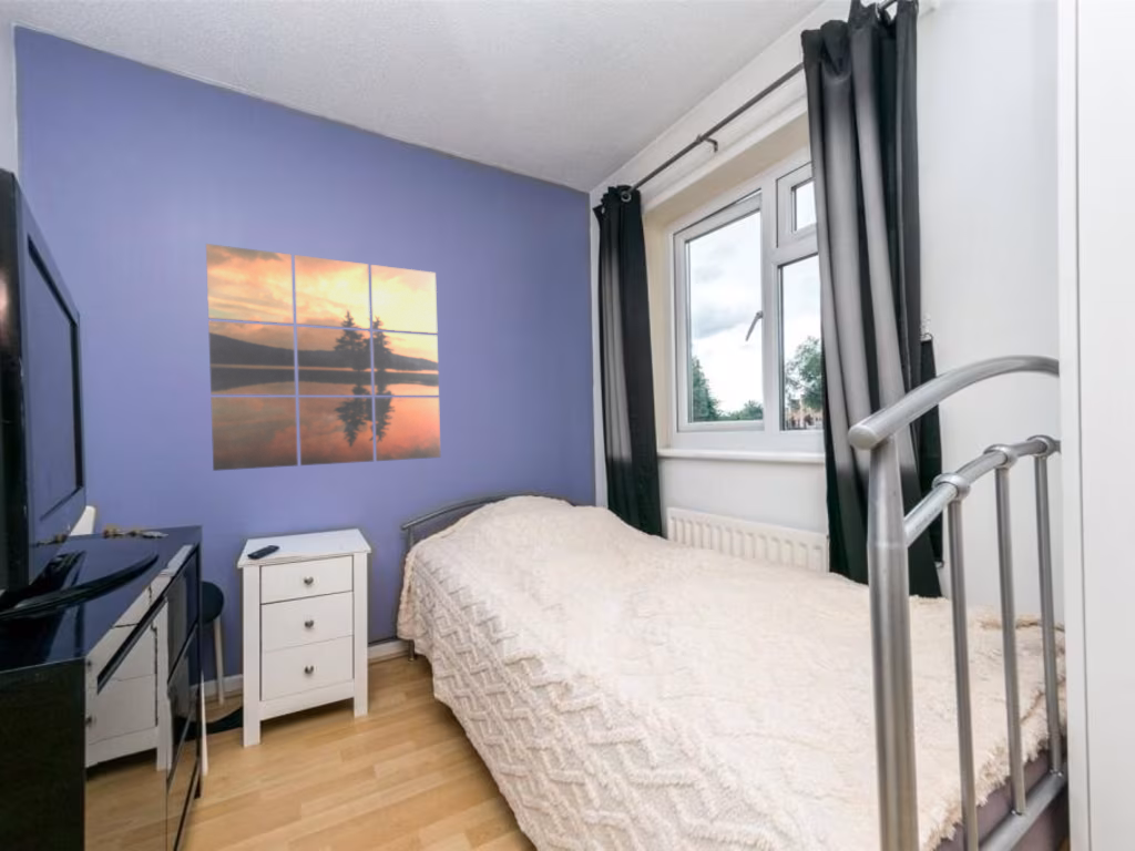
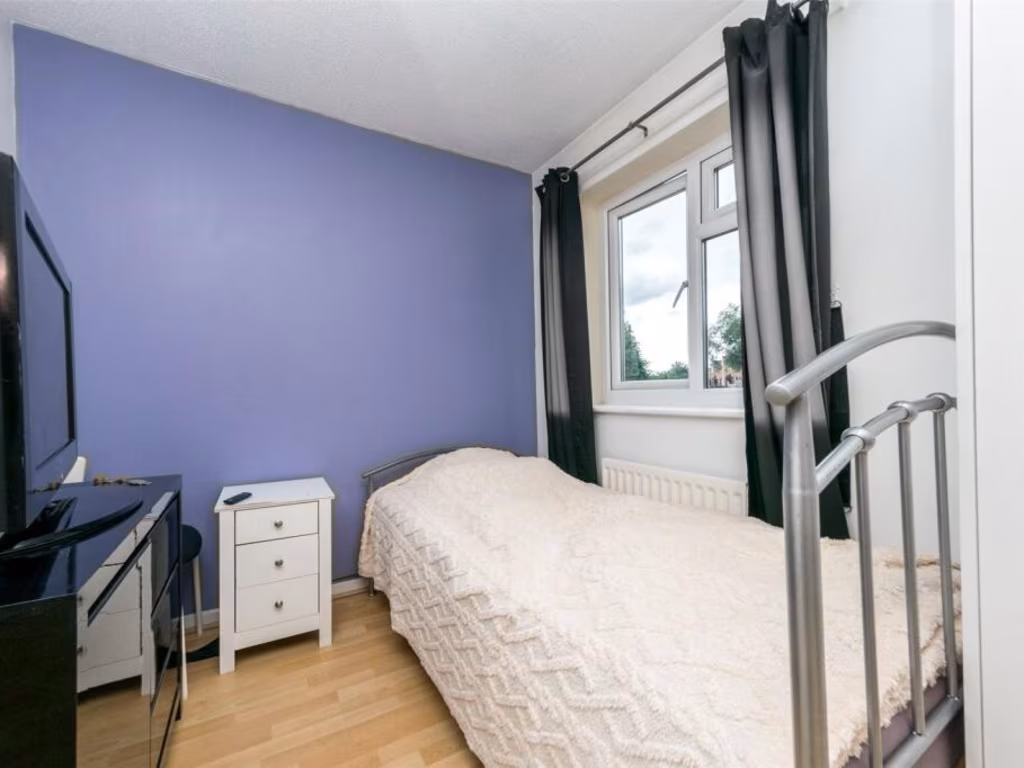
- wall art [205,243,442,472]
